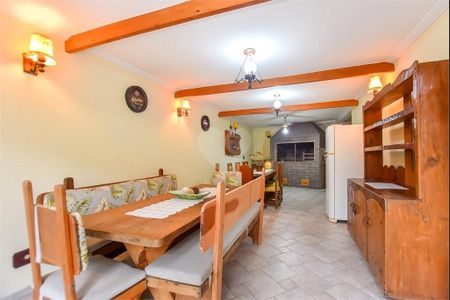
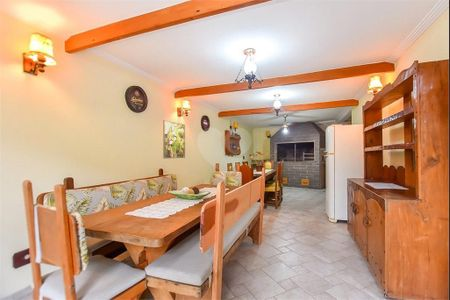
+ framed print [162,119,186,159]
